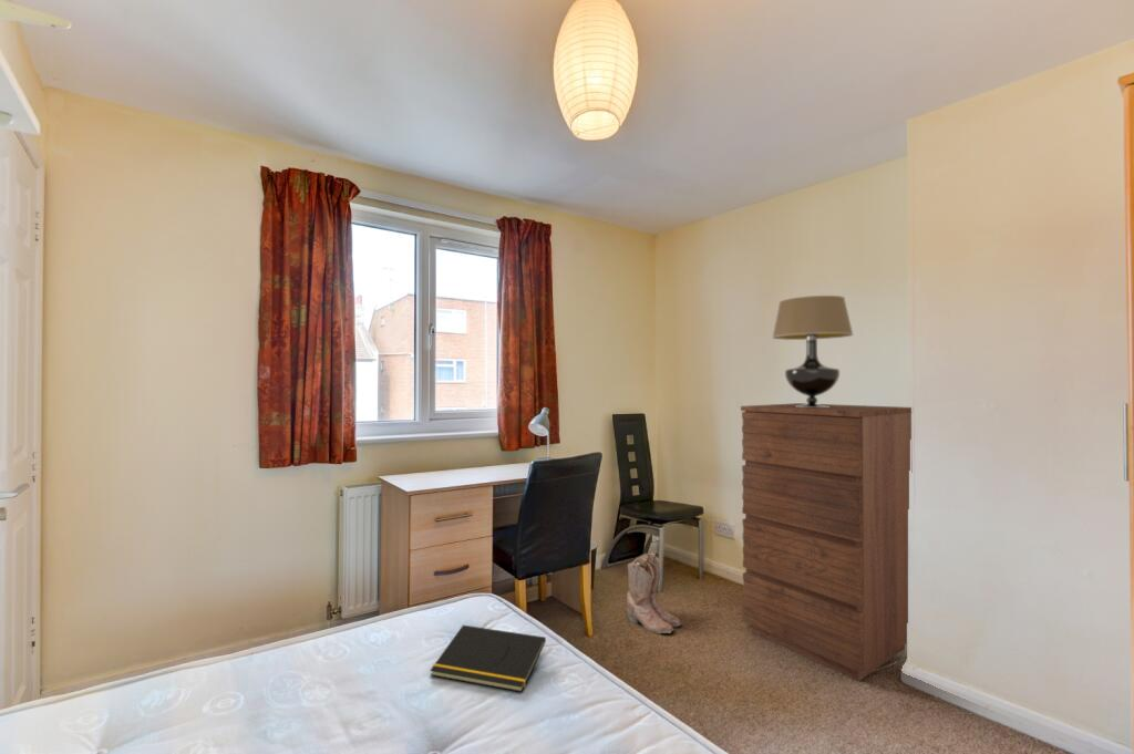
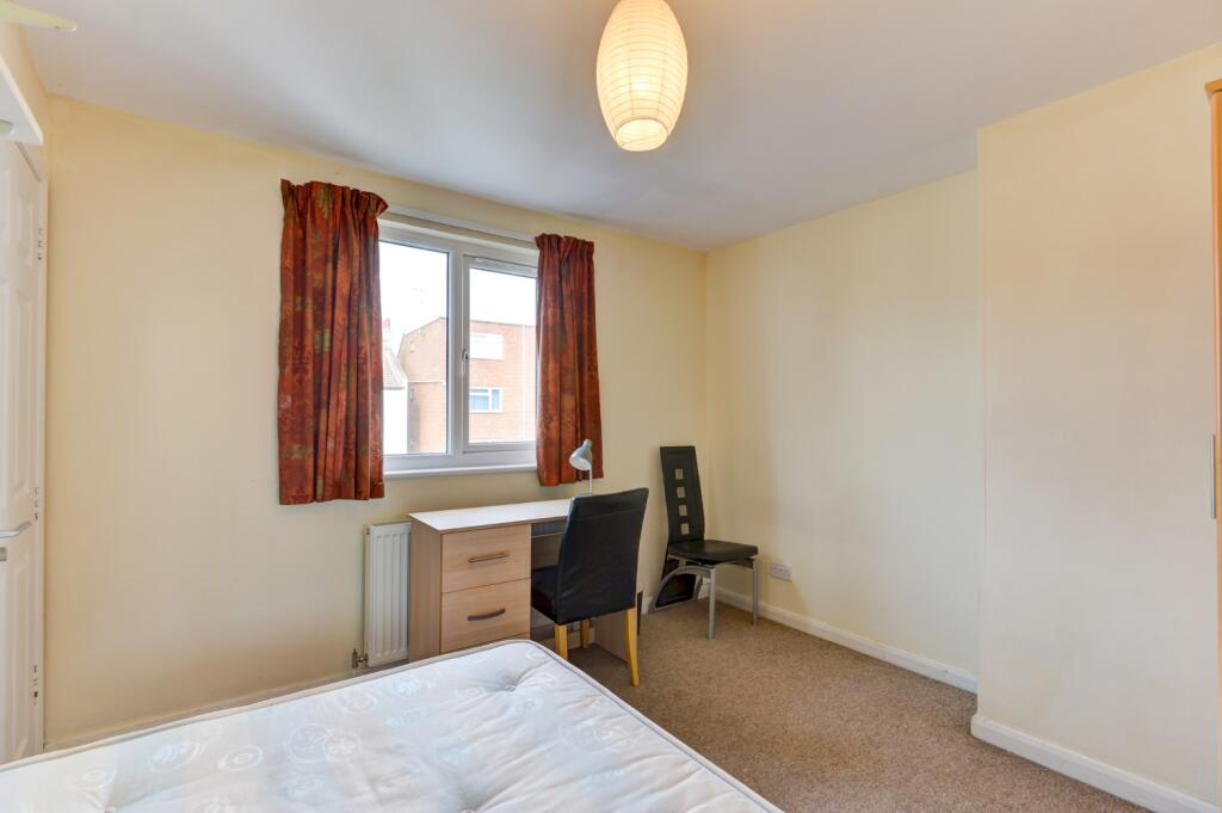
- dresser [740,402,913,682]
- notepad [429,624,547,693]
- table lamp [772,295,855,407]
- boots [626,551,683,634]
